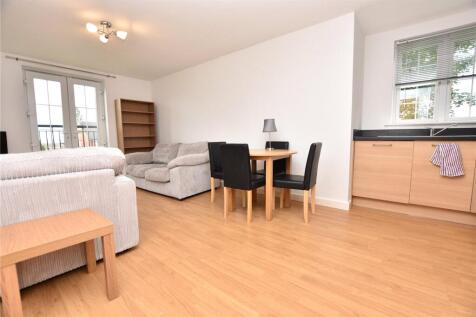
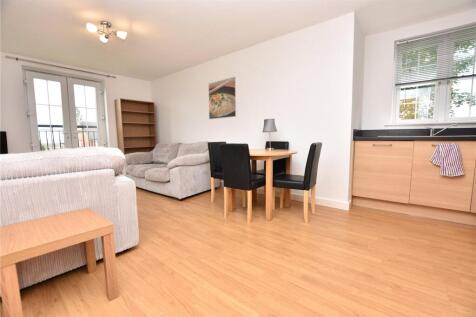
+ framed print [208,75,238,120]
